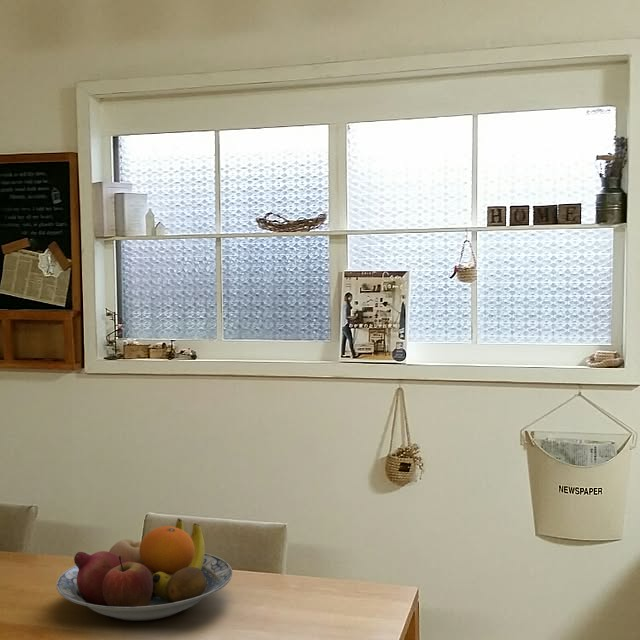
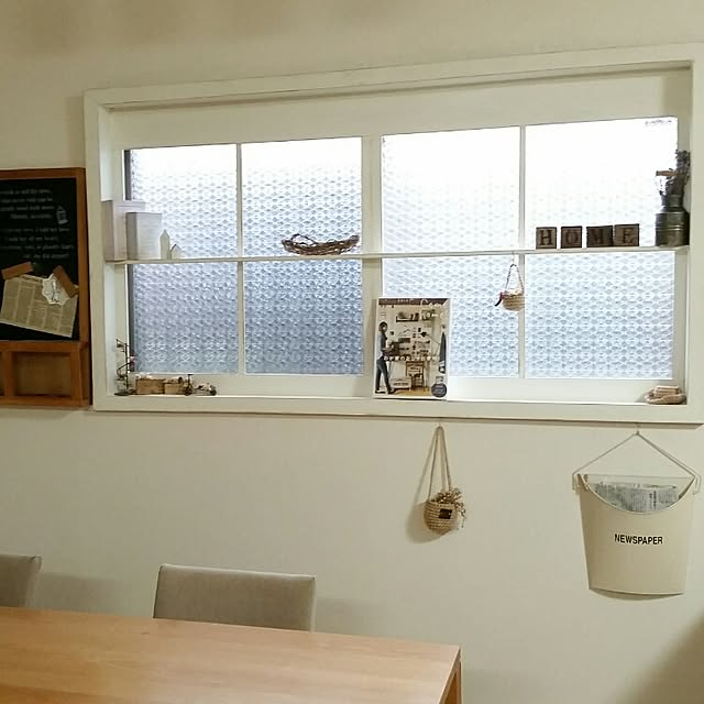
- fruit bowl [55,517,233,622]
